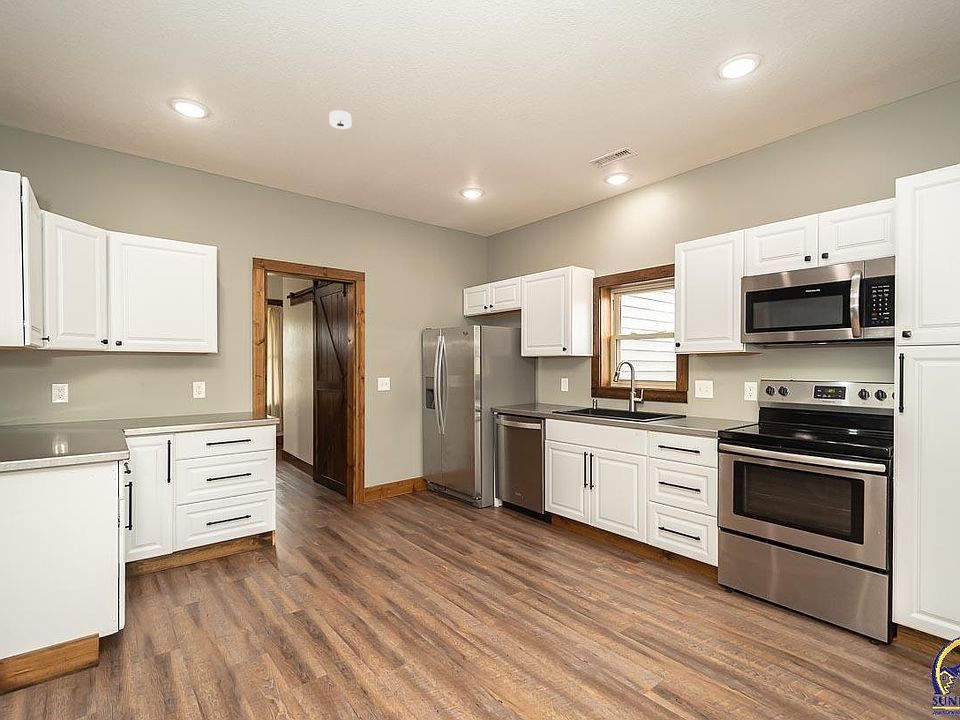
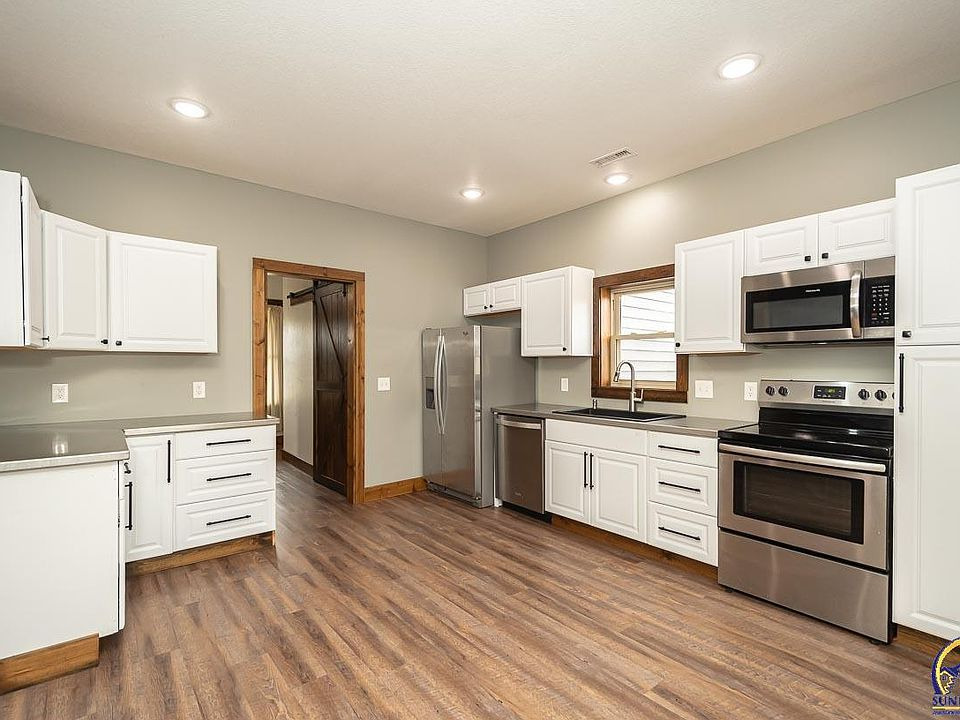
- smoke detector [329,109,352,130]
